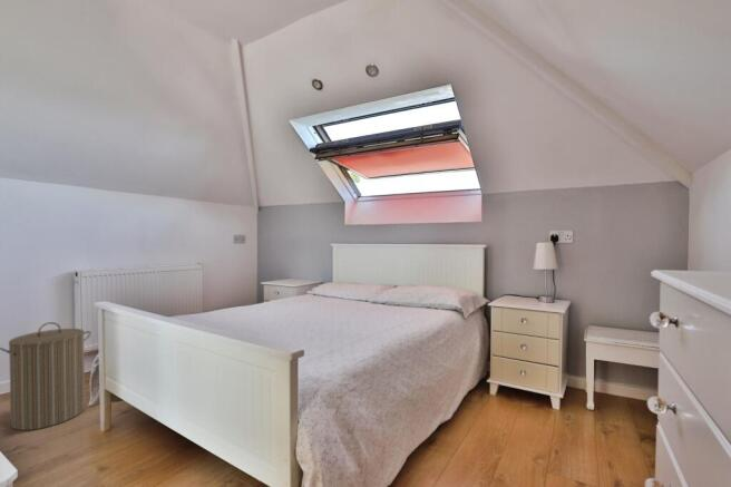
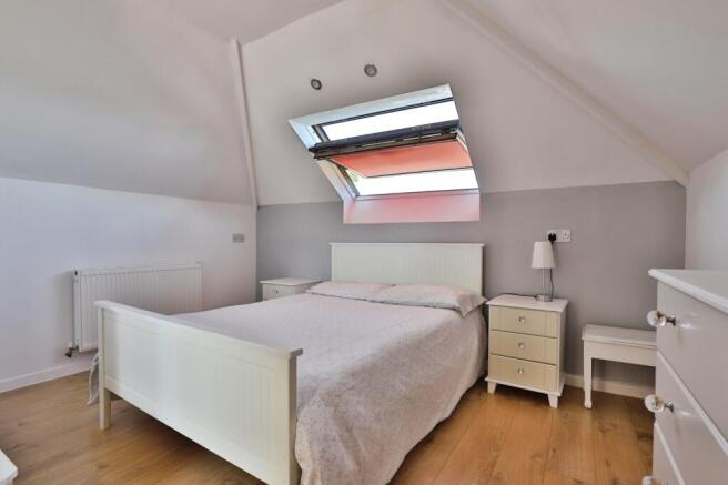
- laundry hamper [0,321,91,431]
